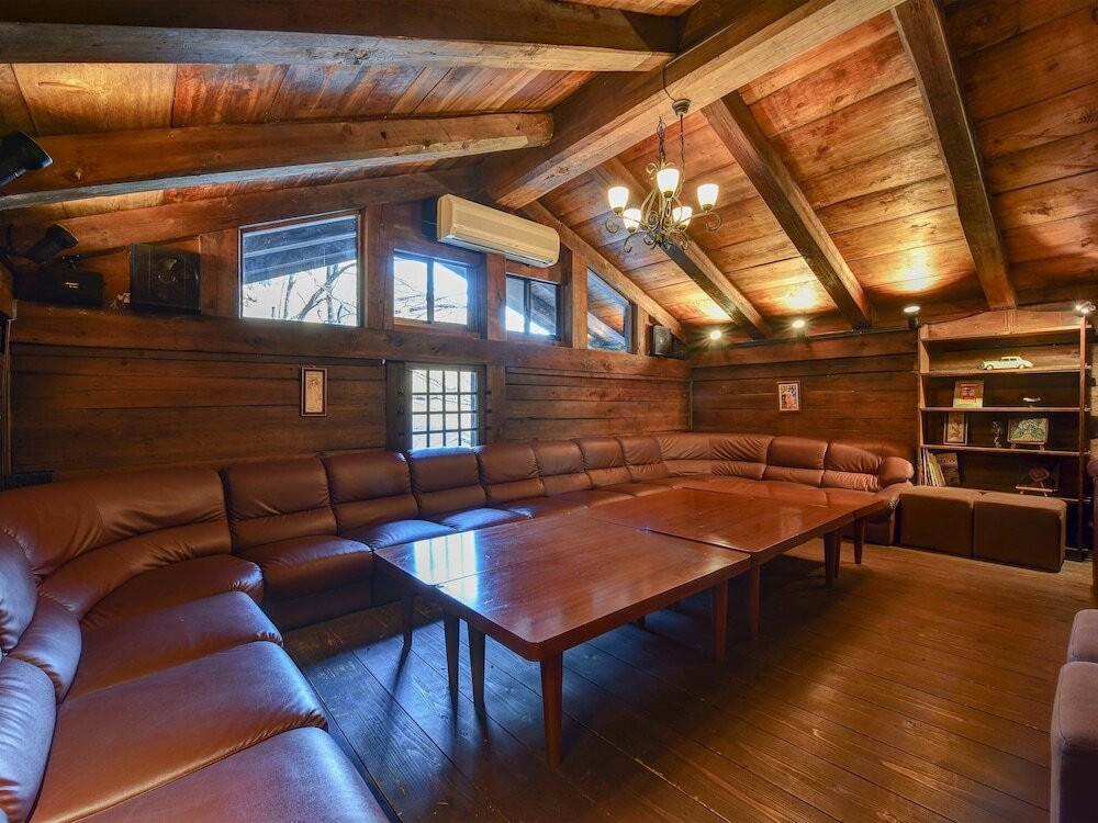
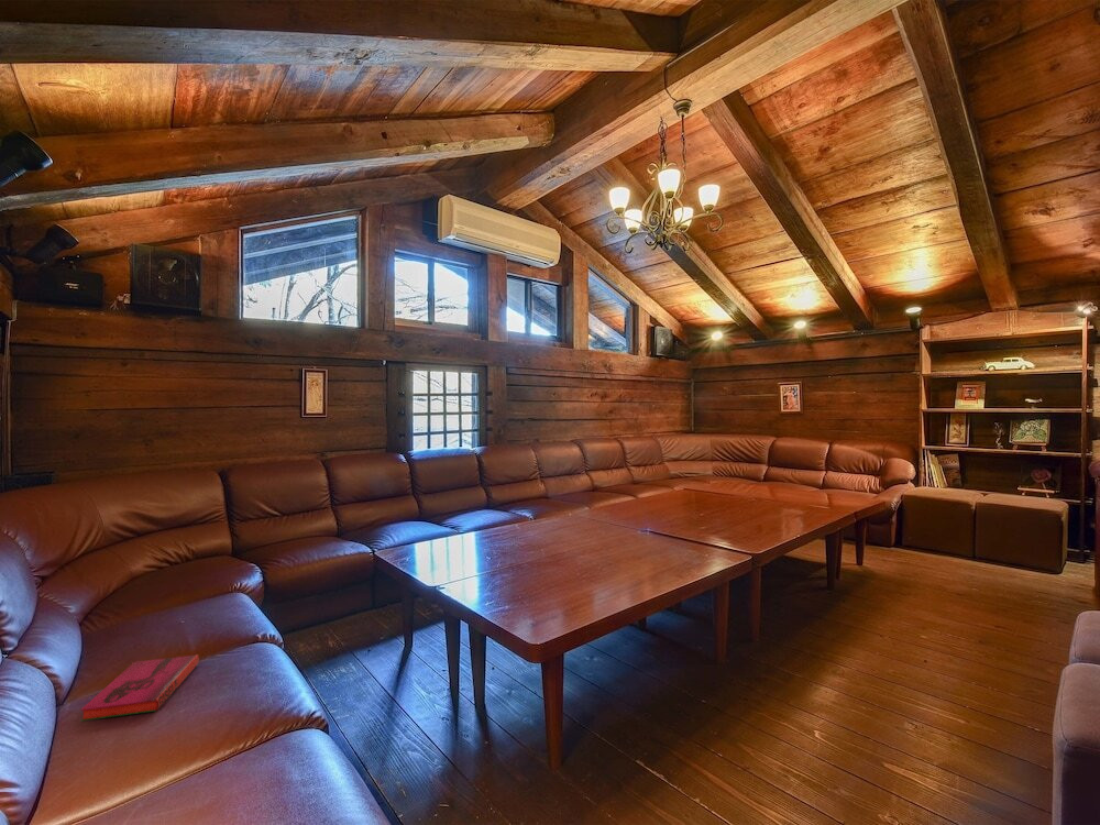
+ hardback book [79,653,200,722]
